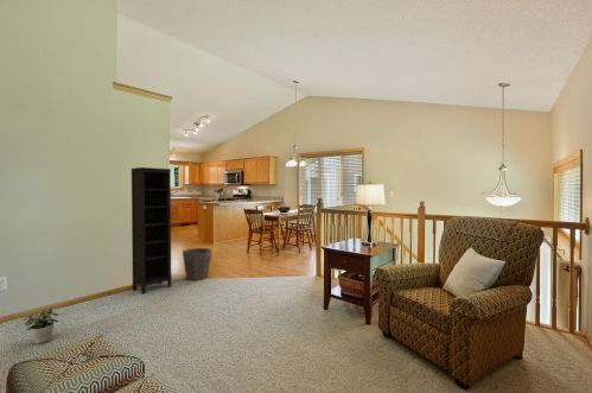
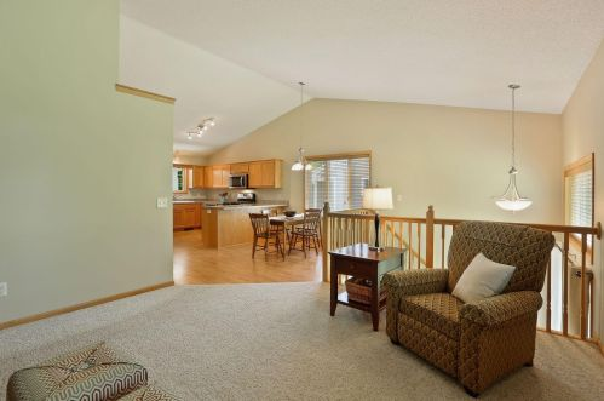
- waste bin [182,247,212,281]
- bookcase [129,166,172,294]
- potted plant [21,308,61,346]
